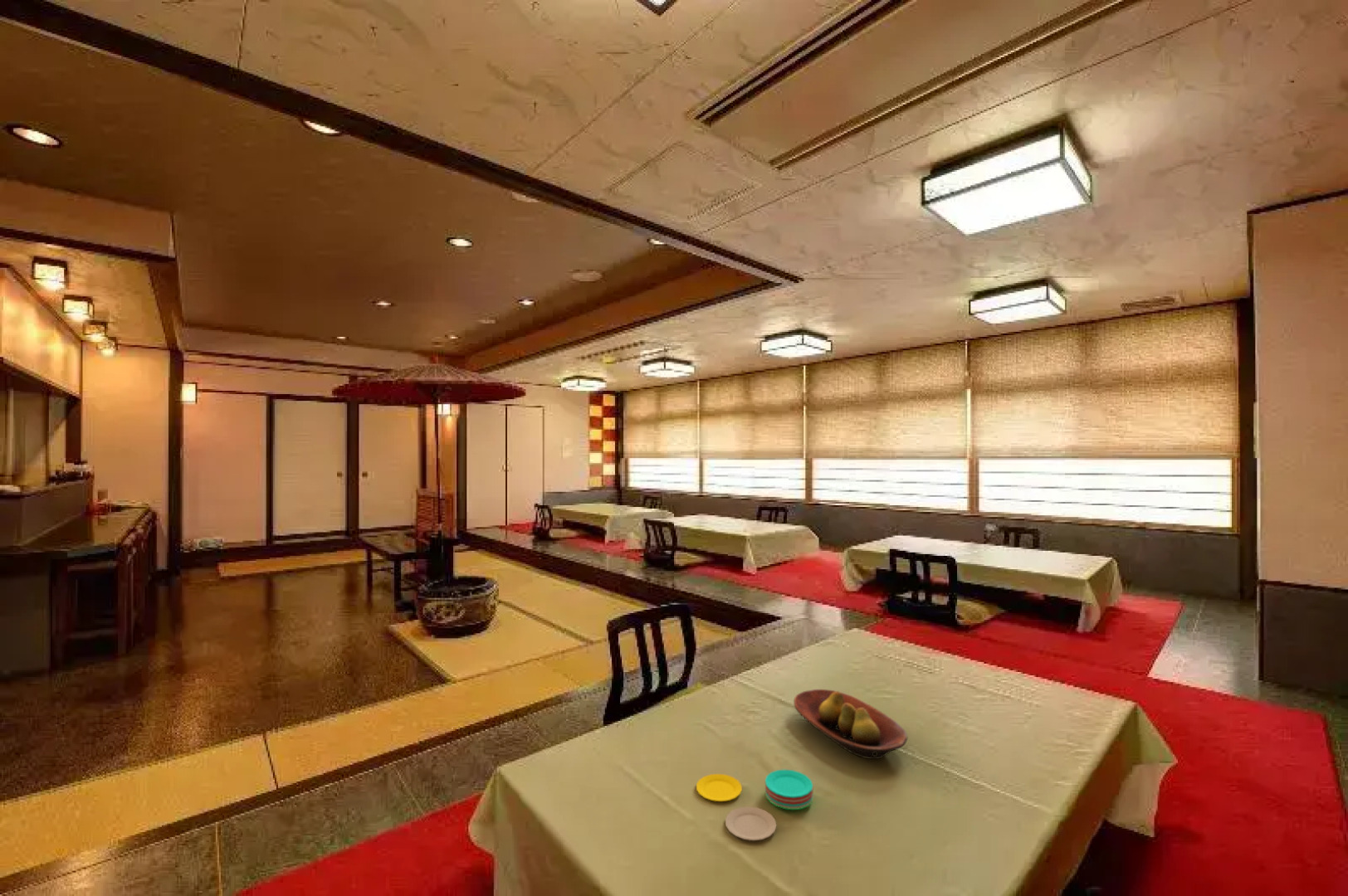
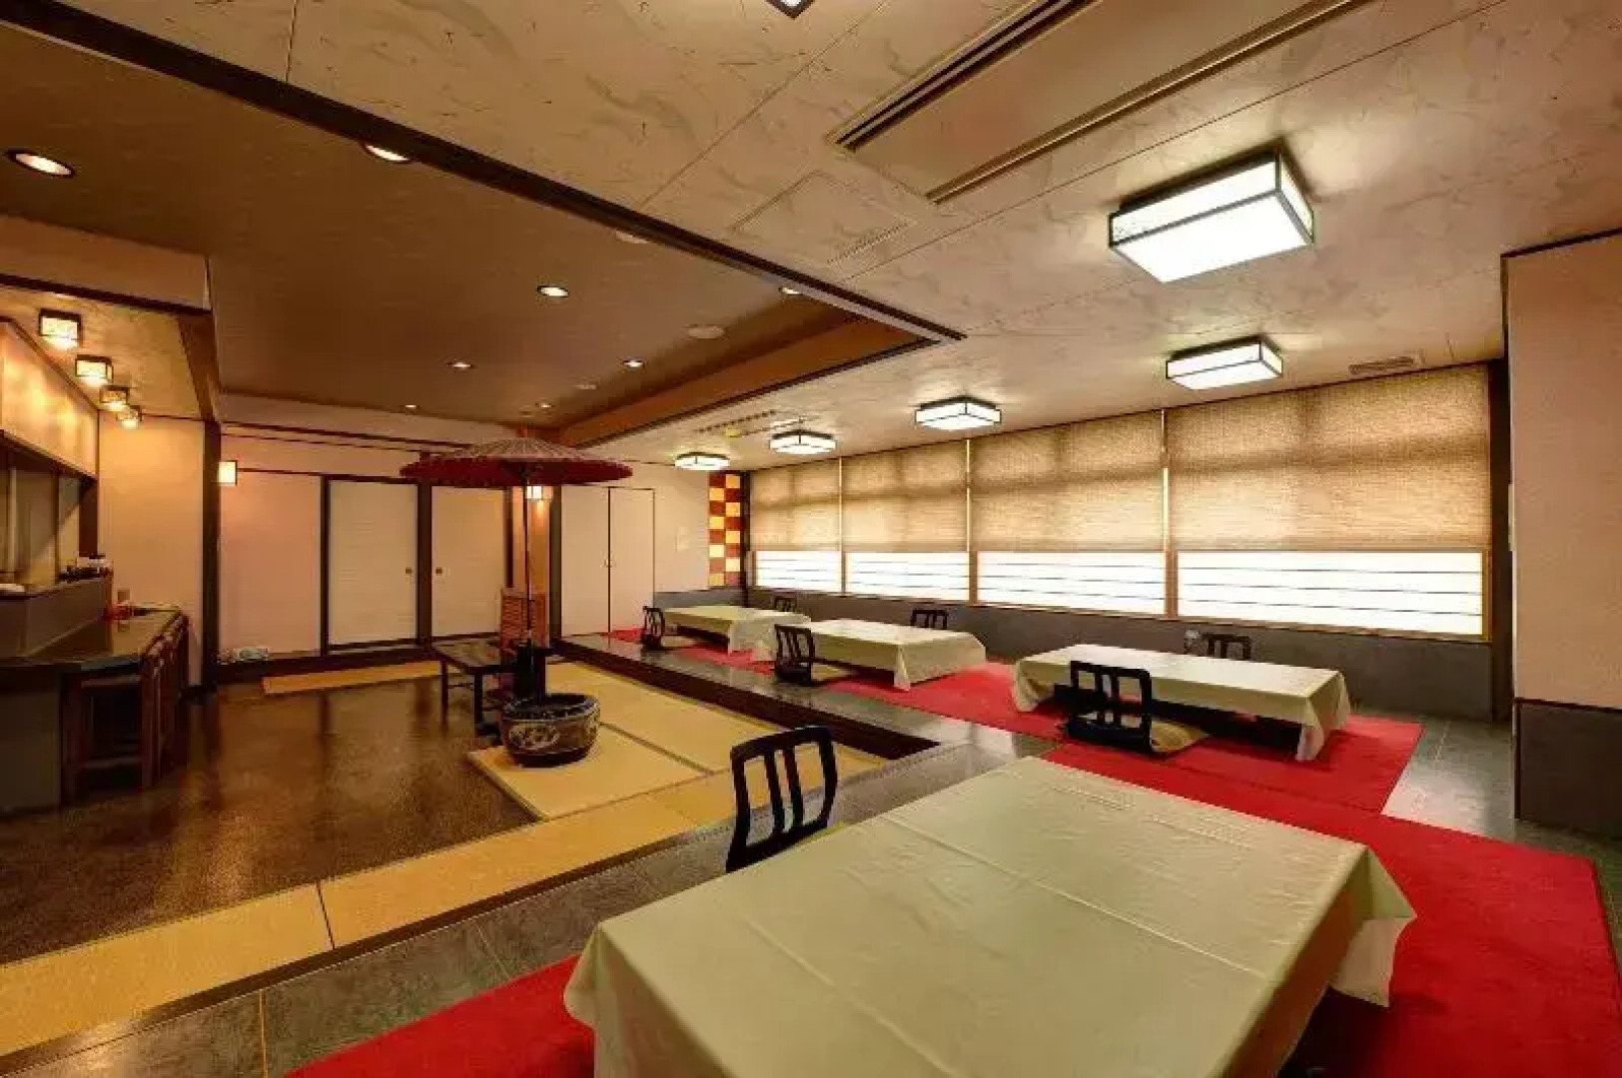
- fruit bowl [793,689,908,760]
- plate [696,768,814,841]
